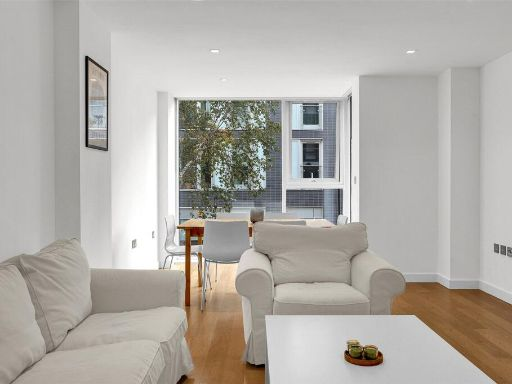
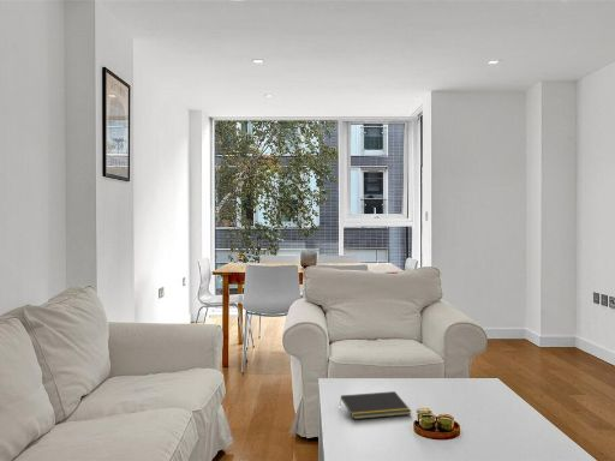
+ notepad [339,390,412,420]
